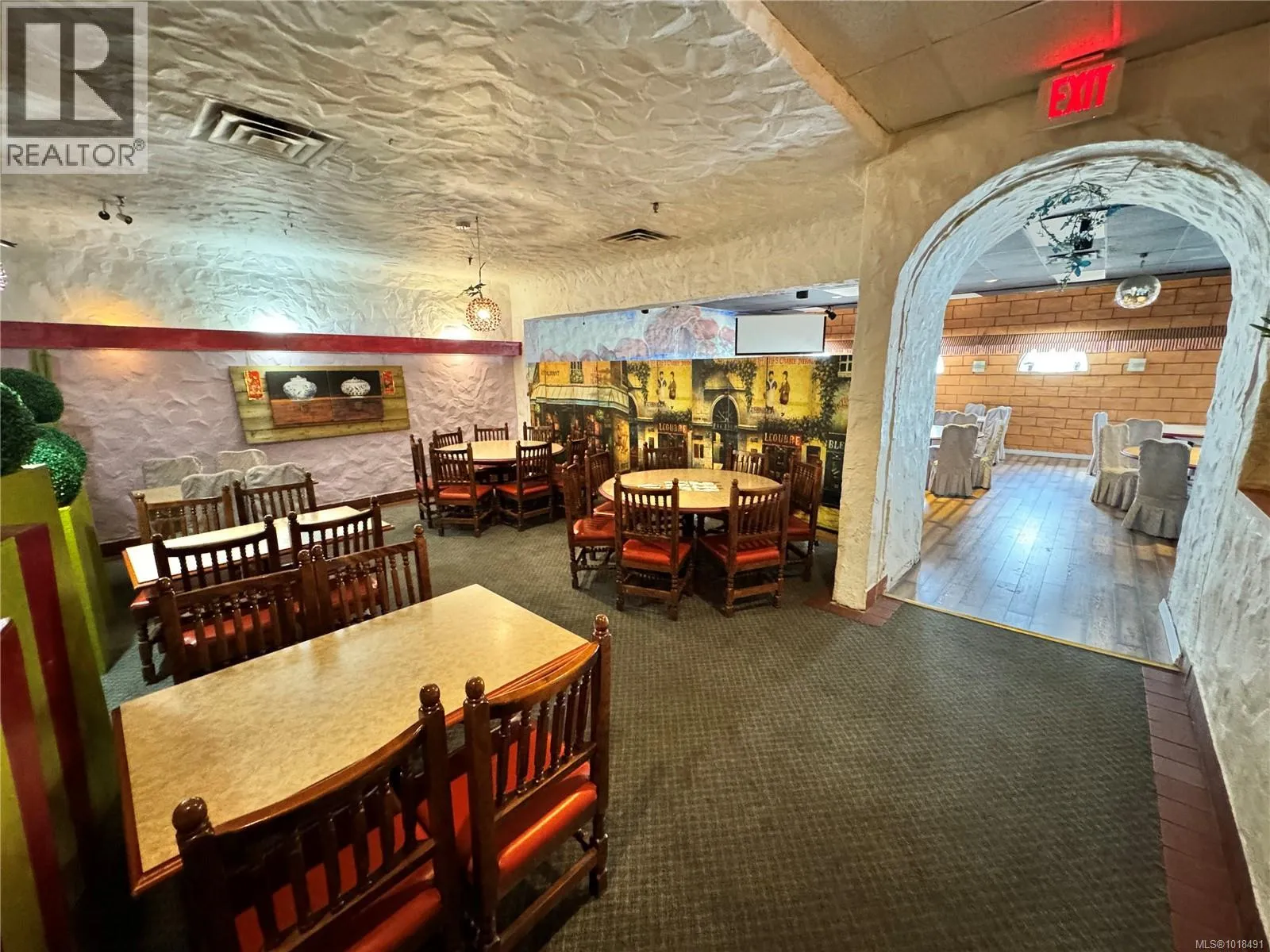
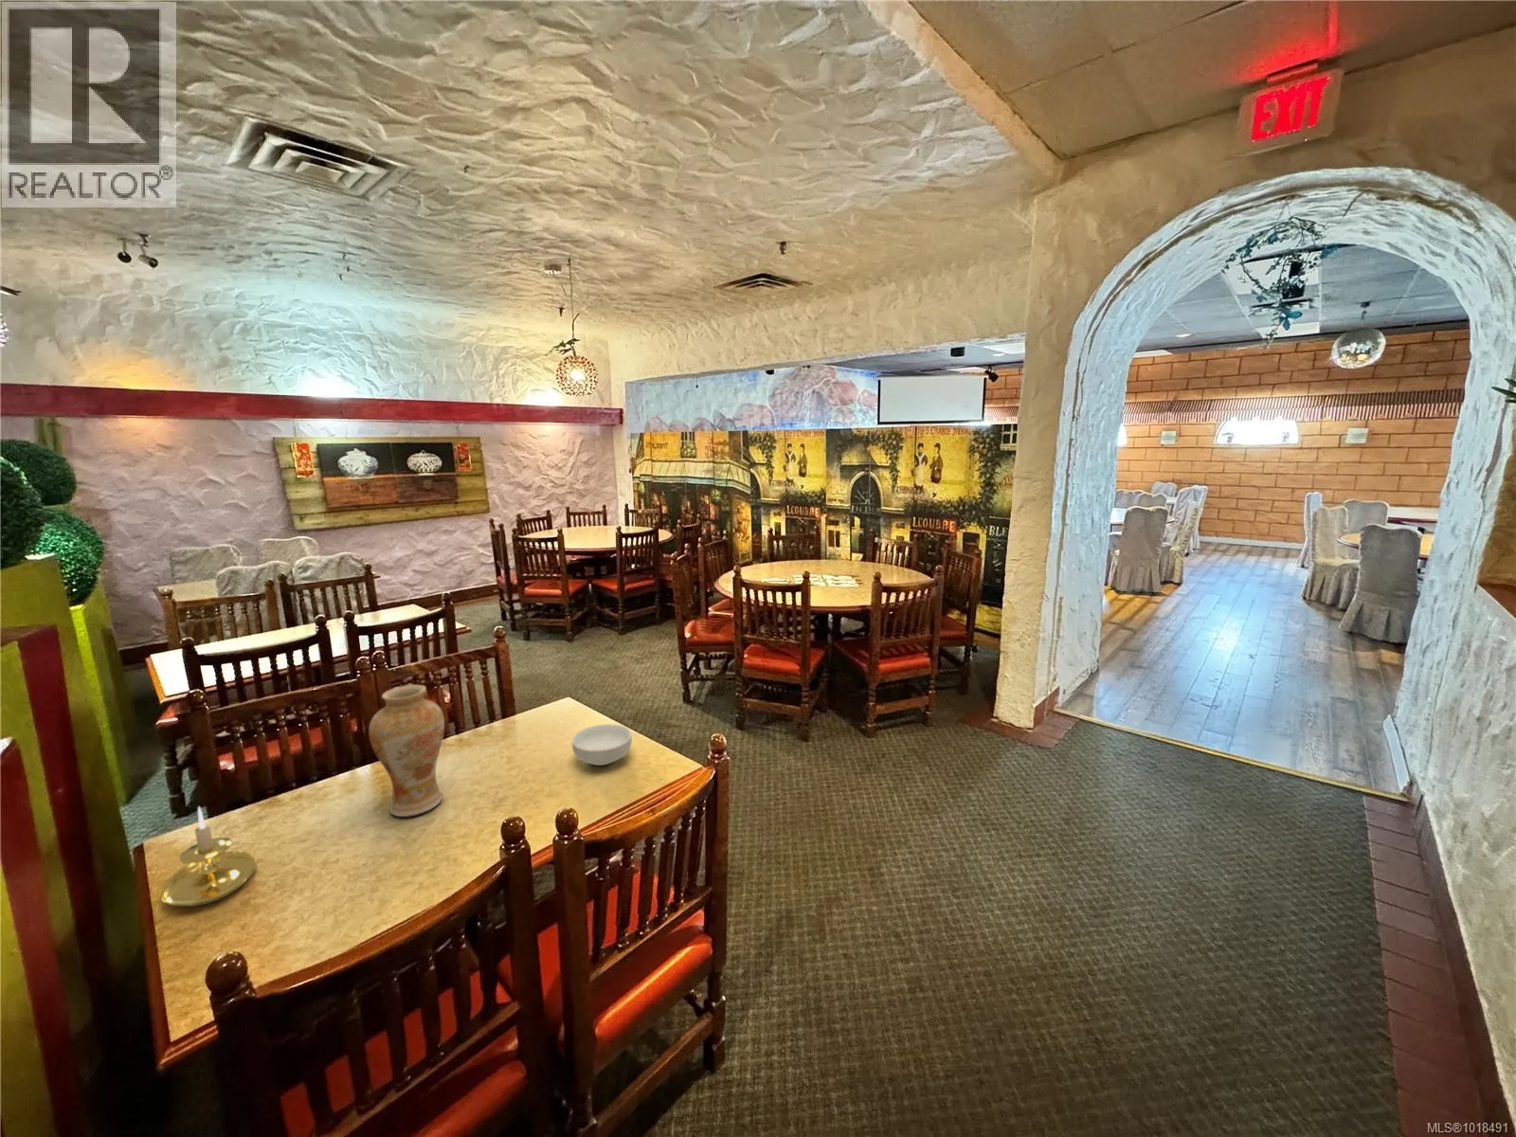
+ candle holder [160,805,259,908]
+ vase [368,684,445,818]
+ cereal bowl [572,723,633,767]
